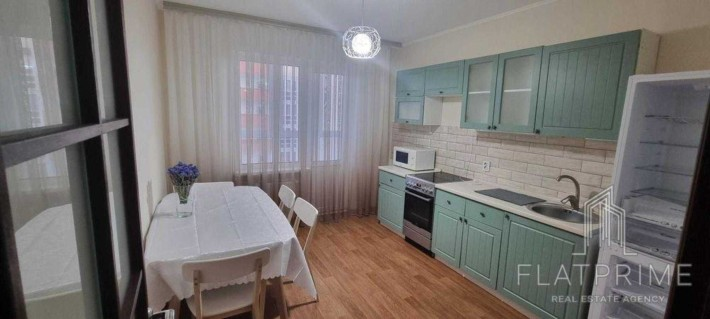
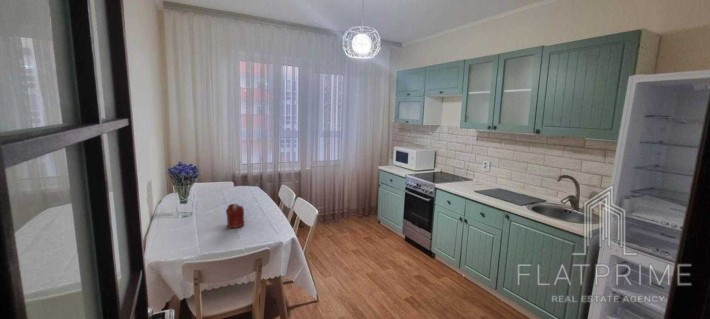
+ candle [225,203,245,229]
